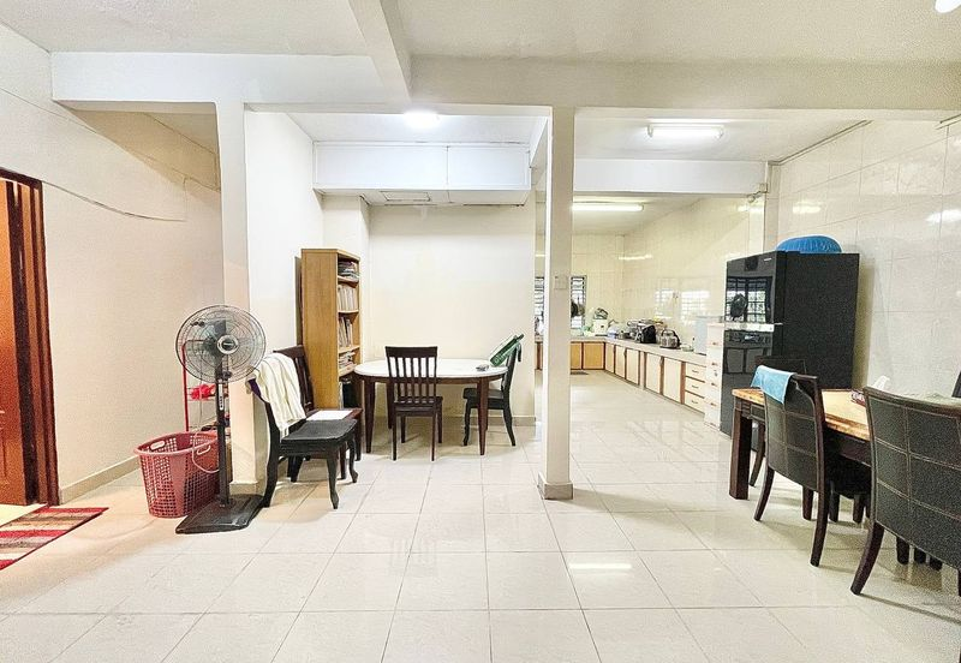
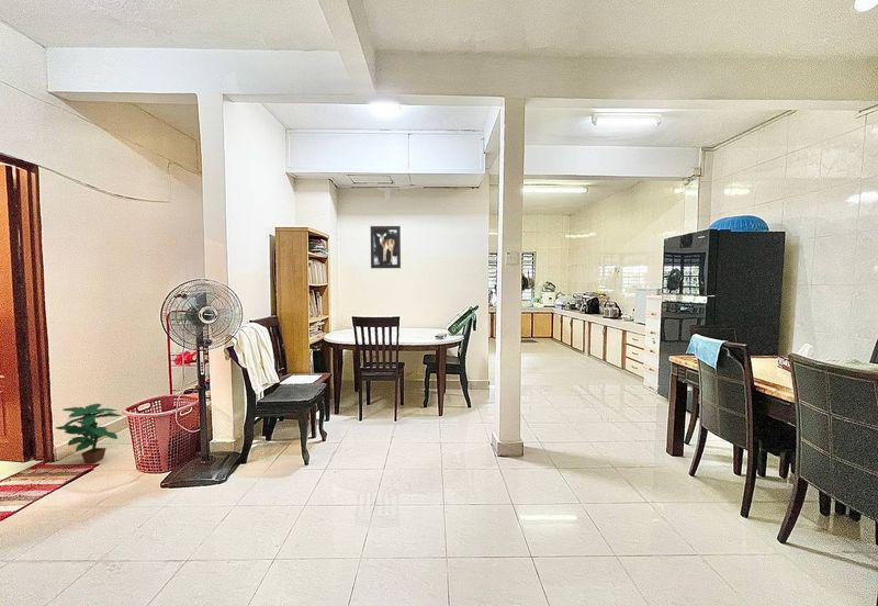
+ potted plant [55,403,123,463]
+ wall art [370,225,402,269]
